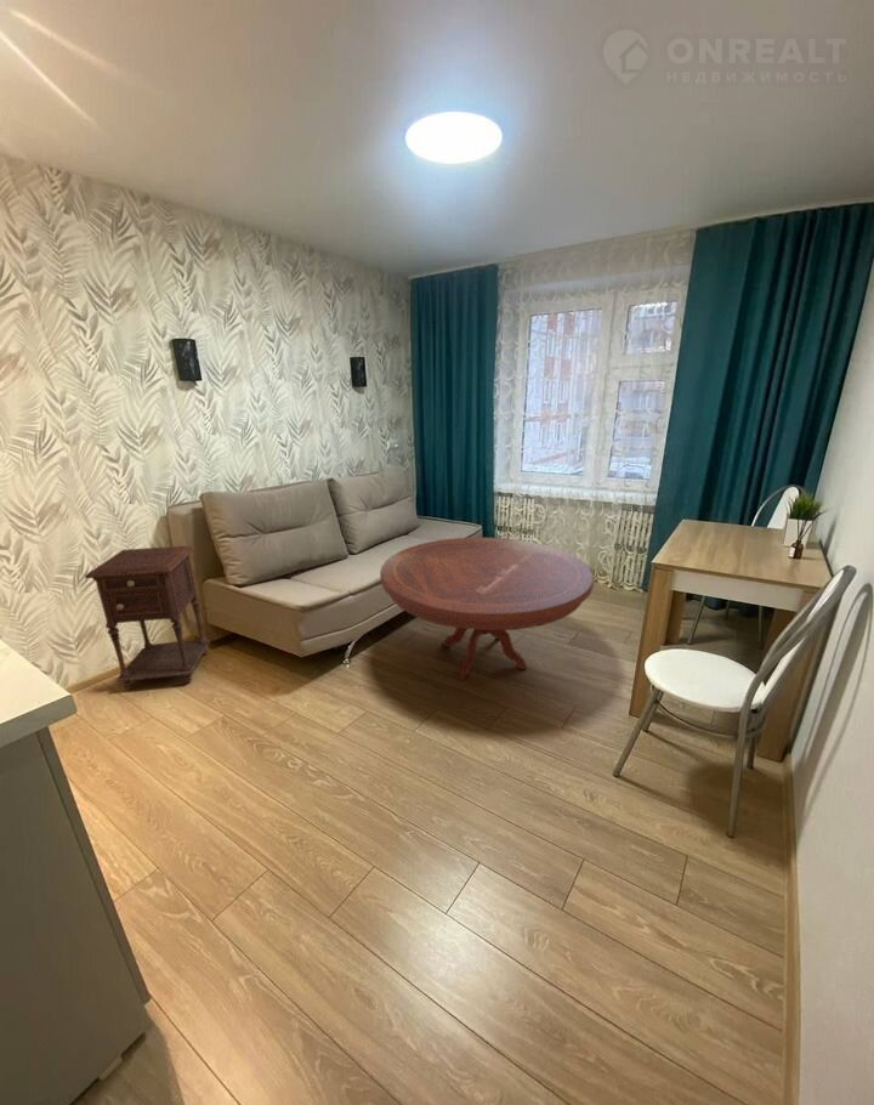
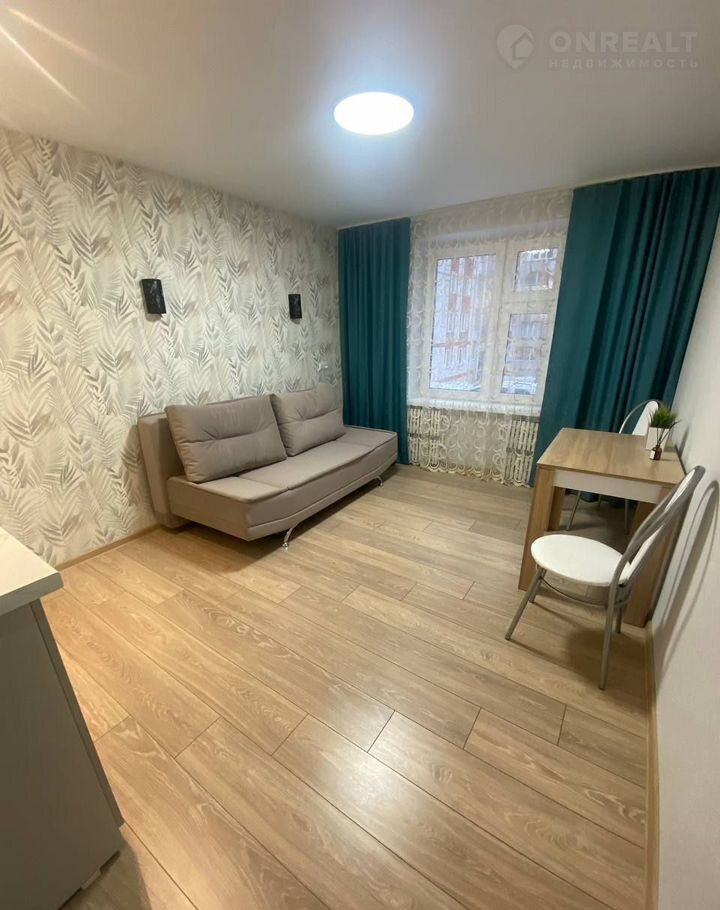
- round table [379,537,595,681]
- nightstand [84,544,211,691]
